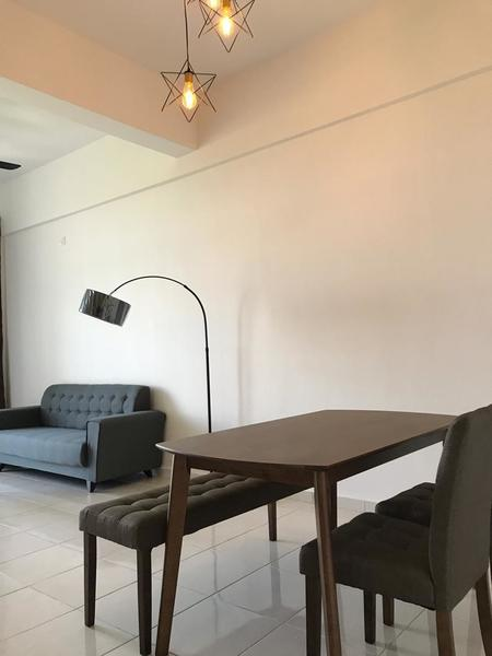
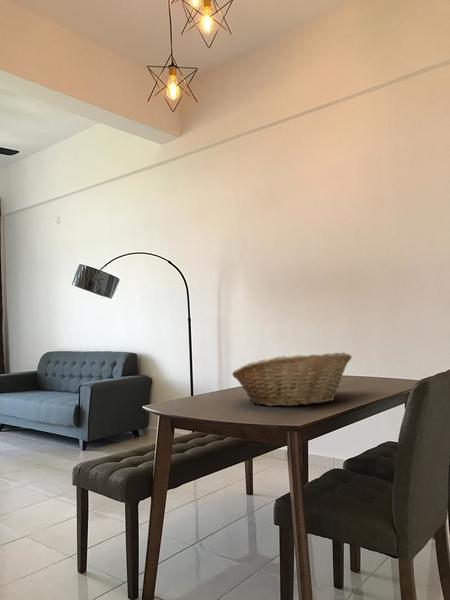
+ fruit basket [231,351,353,407]
